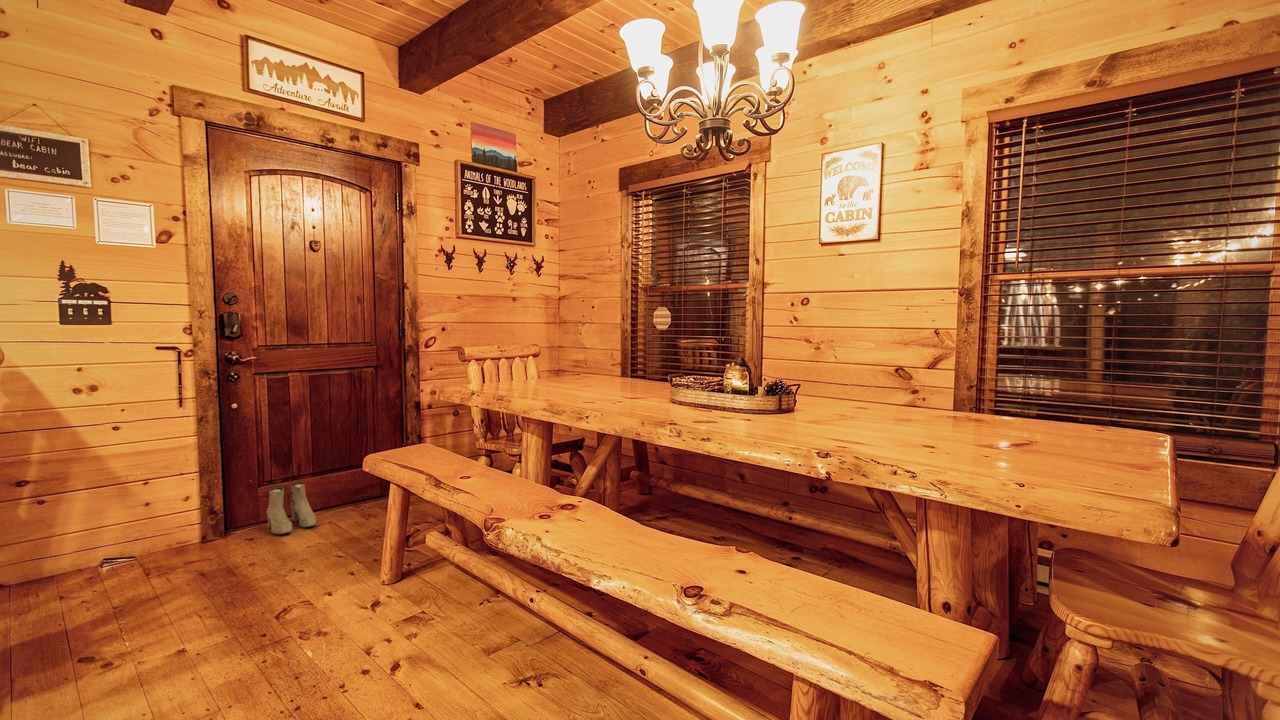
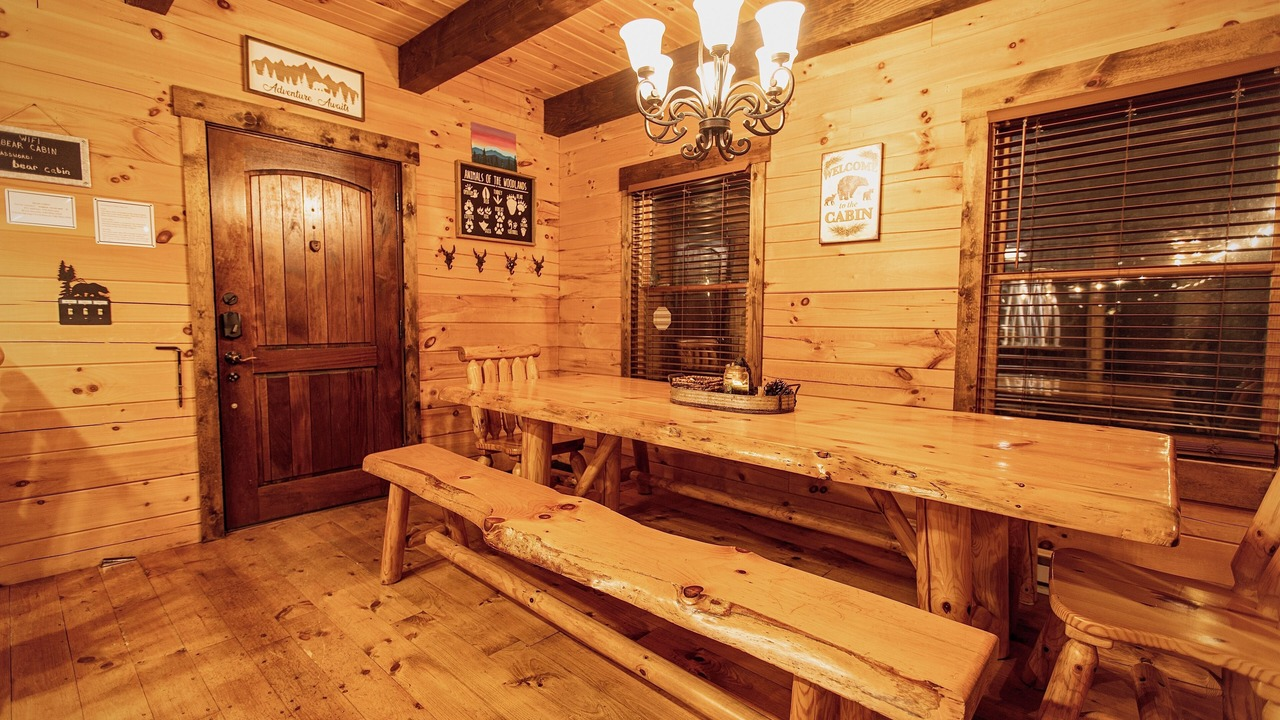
- boots [266,482,317,535]
